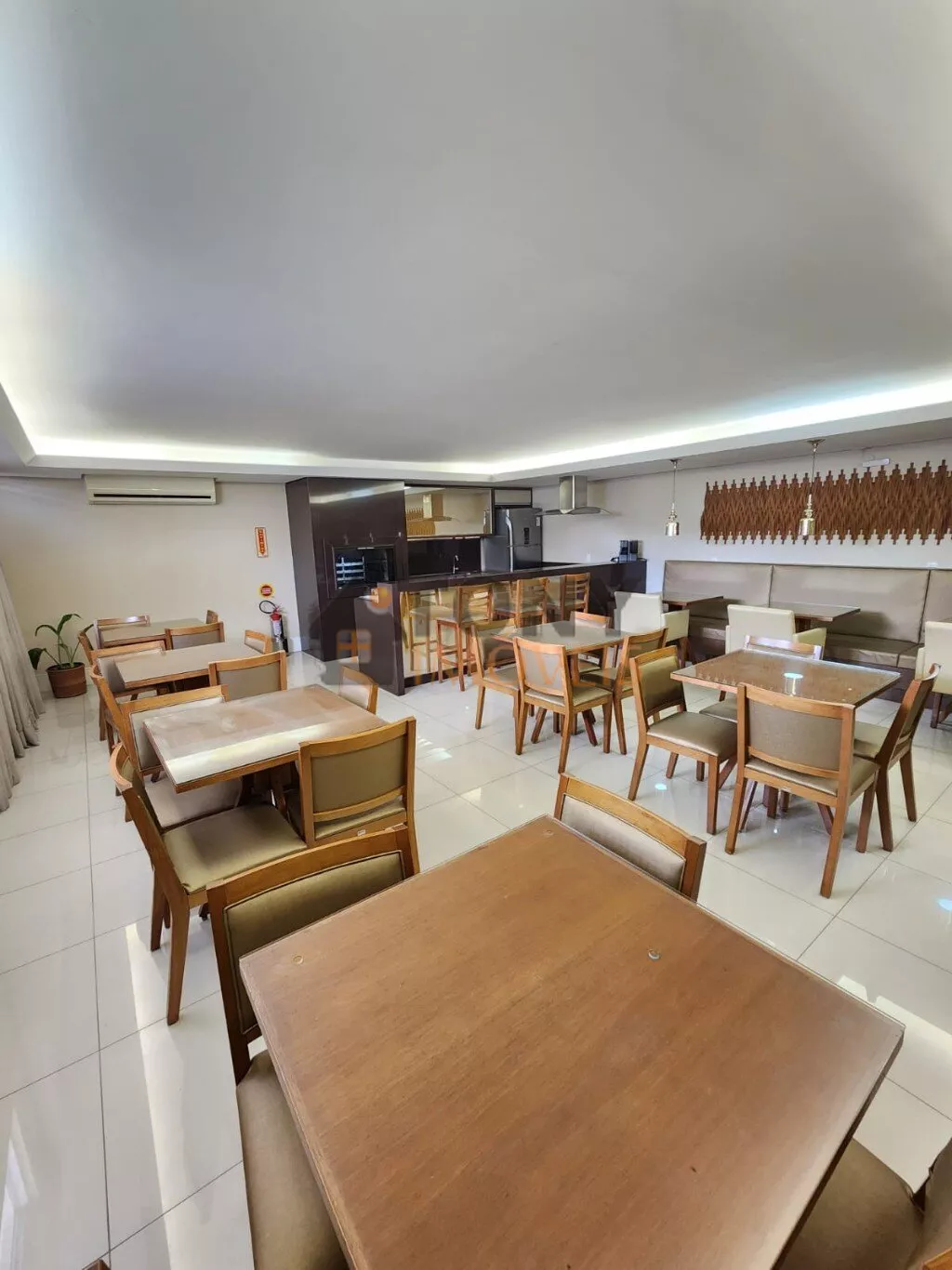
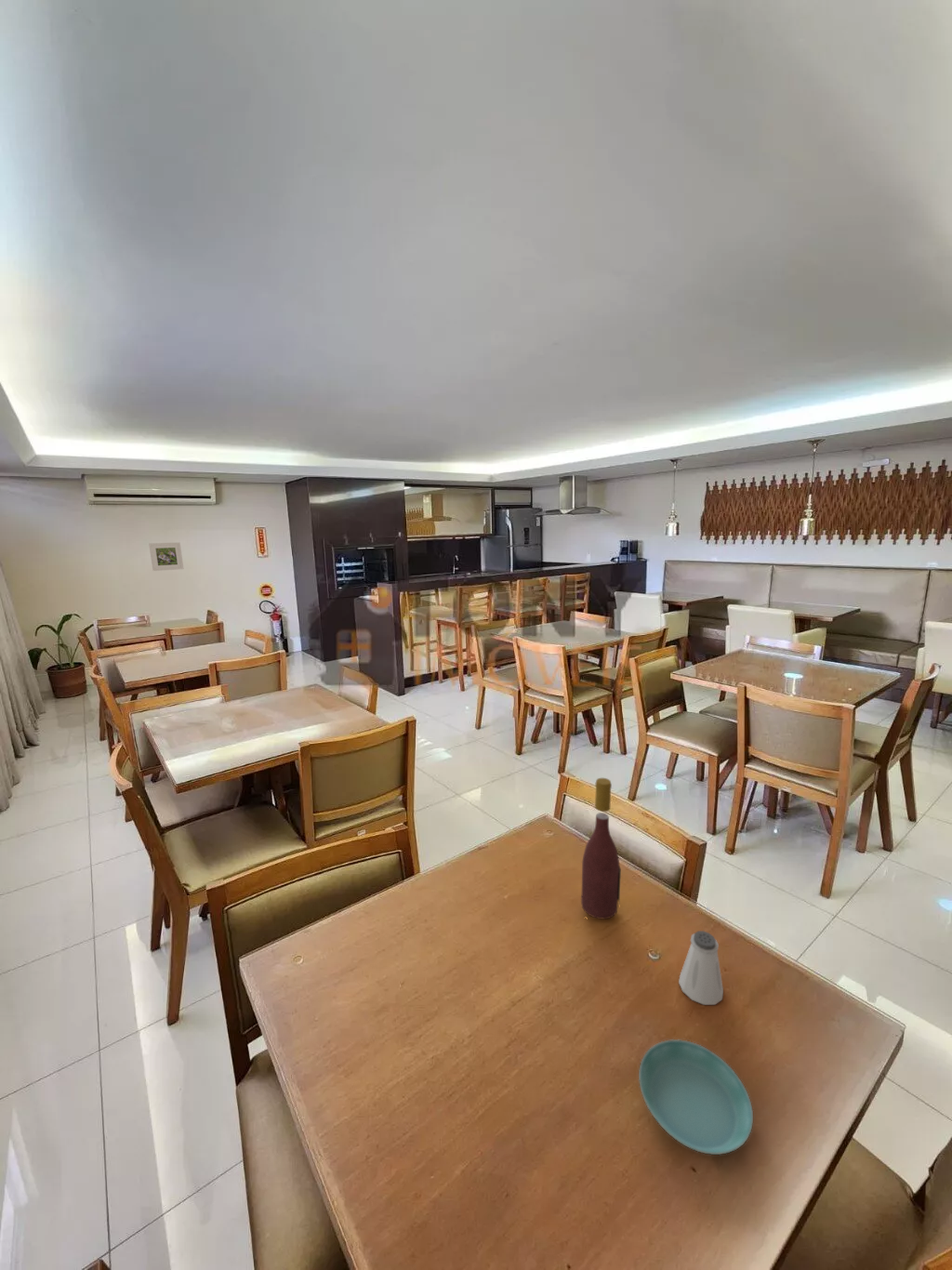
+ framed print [148,541,185,572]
+ wine bottle [580,777,622,919]
+ saltshaker [678,930,724,1006]
+ saucer [638,1038,754,1156]
